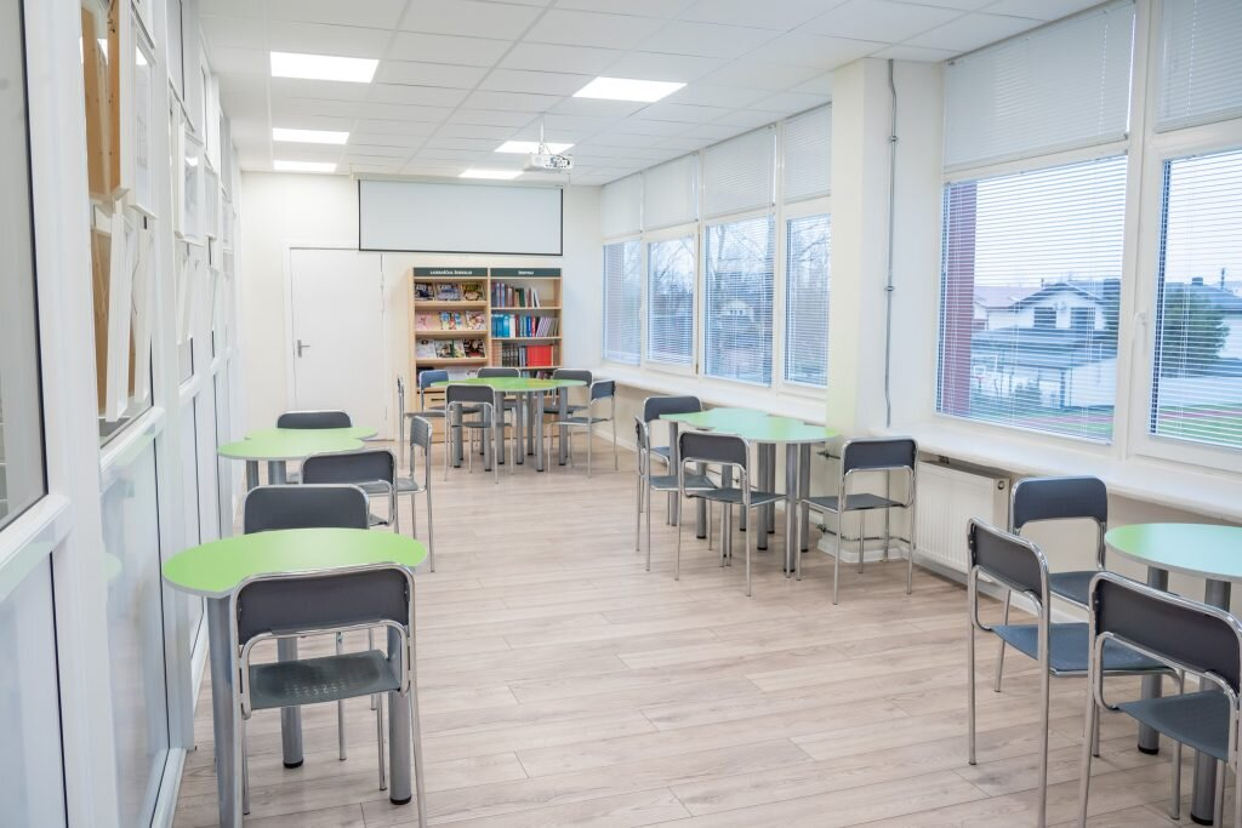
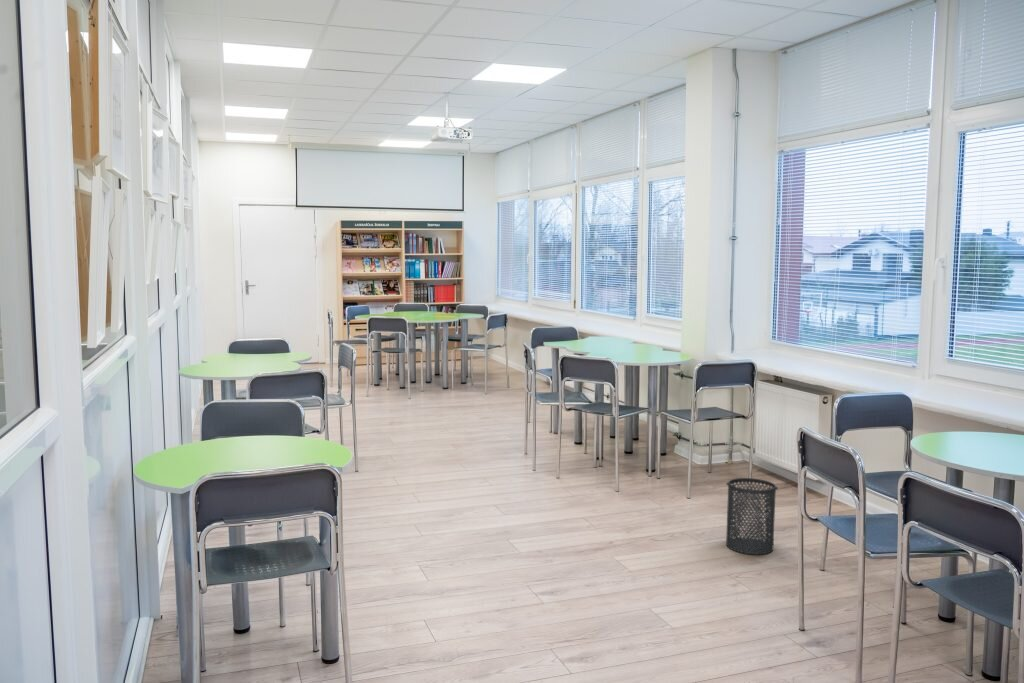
+ trash can [725,477,779,556]
